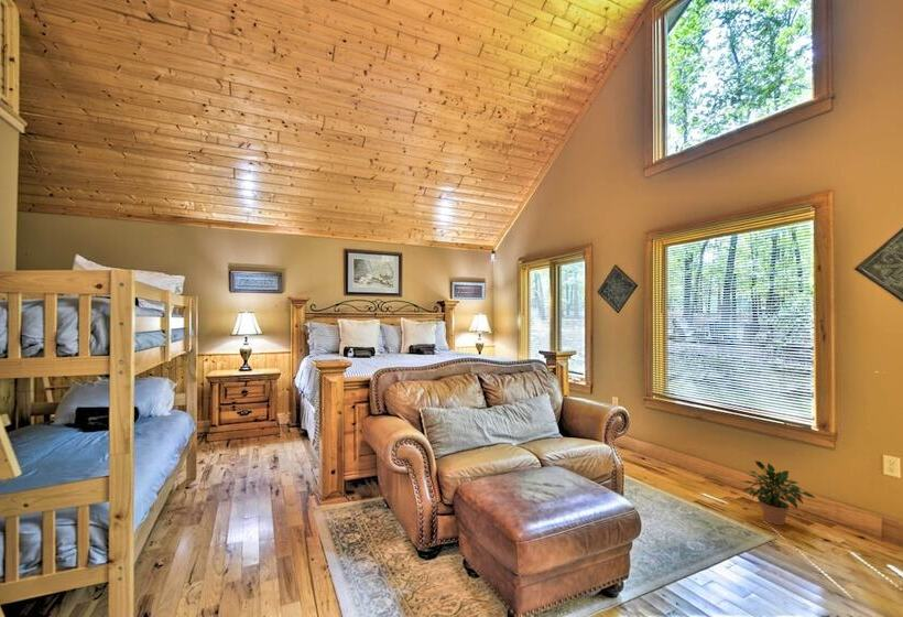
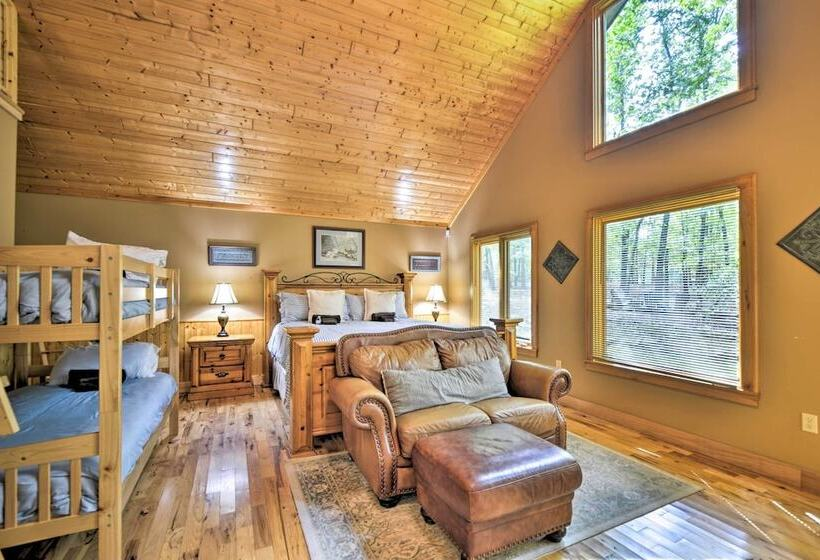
- potted plant [740,459,817,527]
